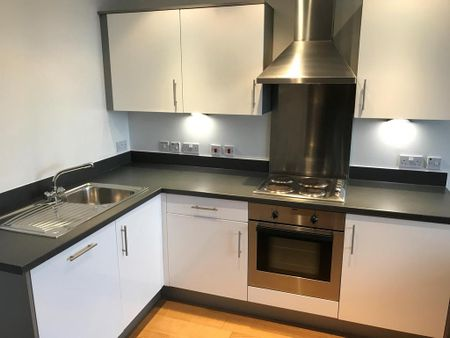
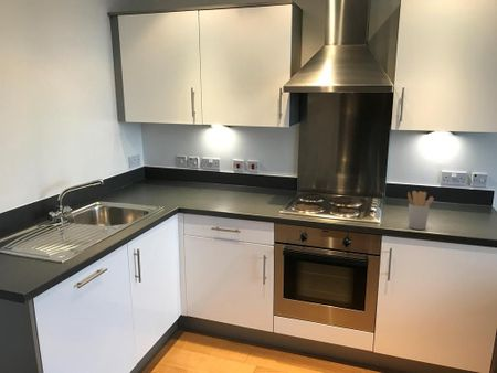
+ utensil holder [406,190,435,231]
